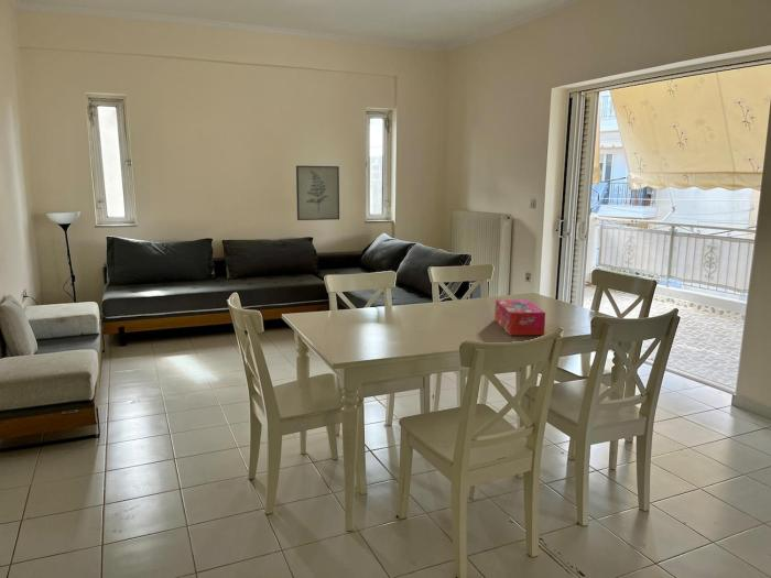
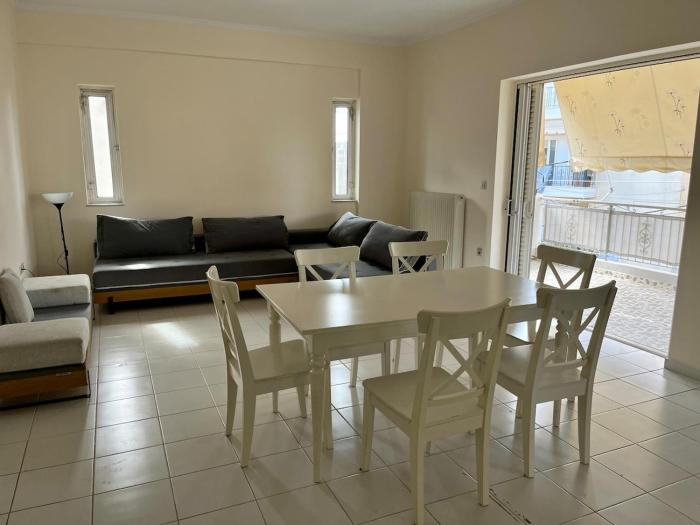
- tissue box [493,298,546,336]
- wall art [295,165,340,221]
